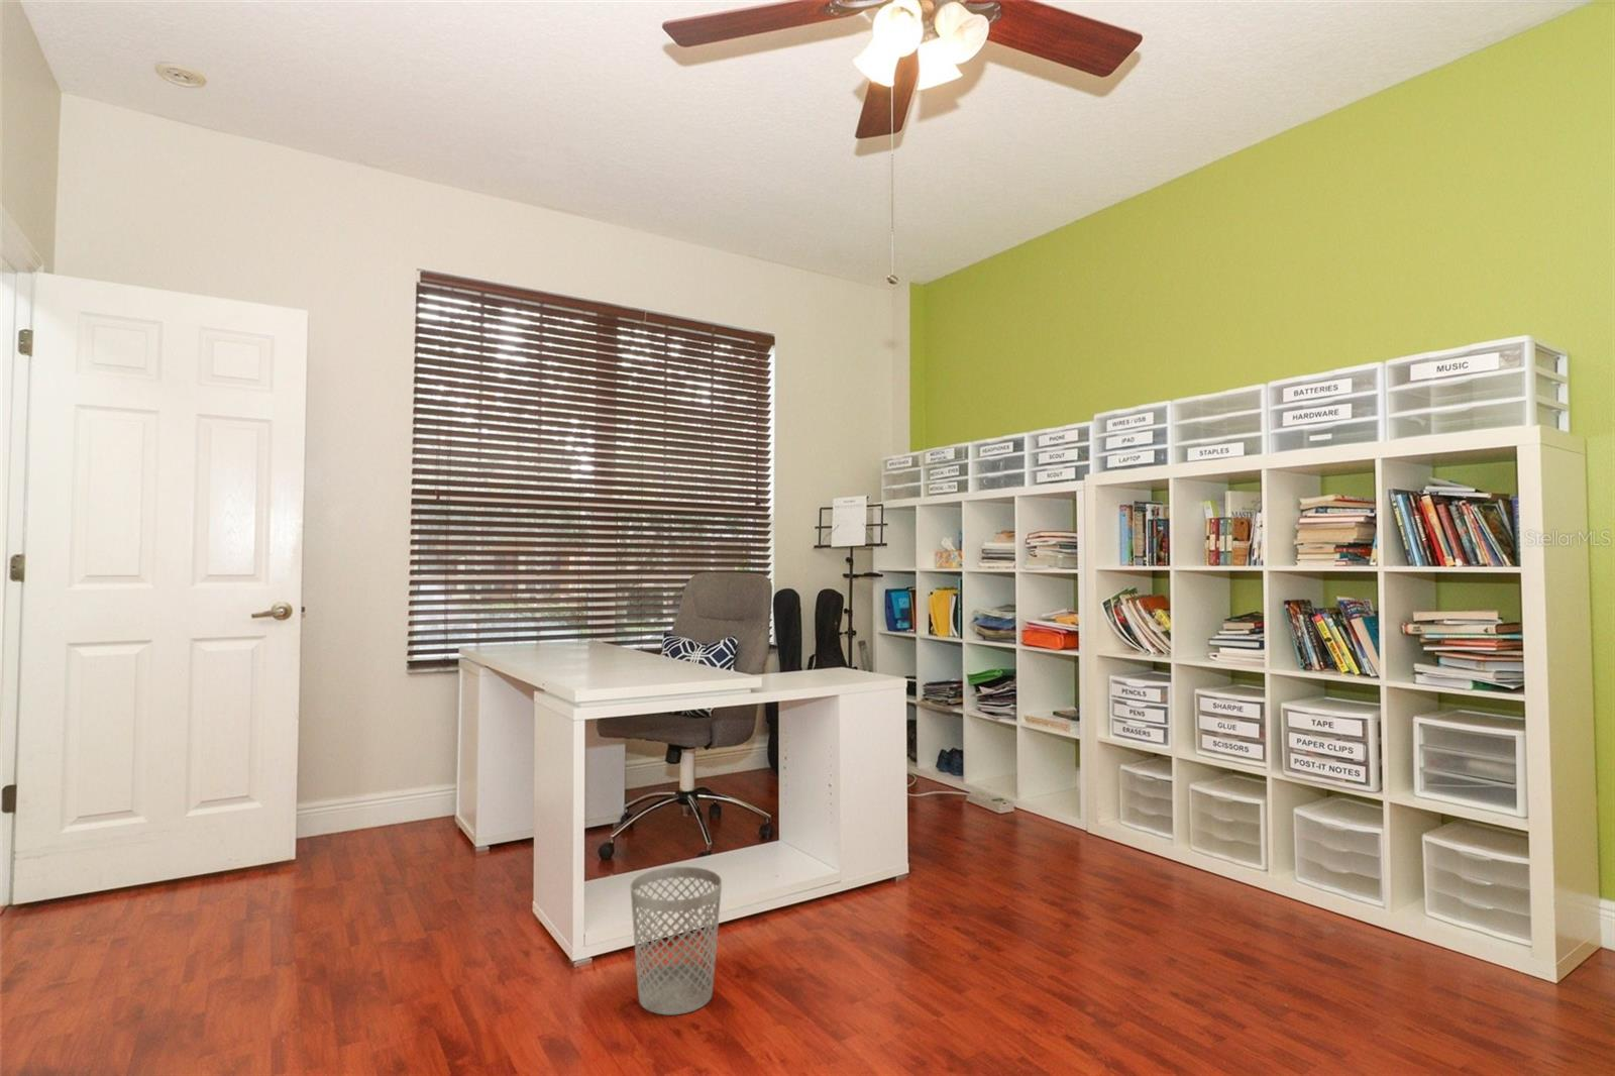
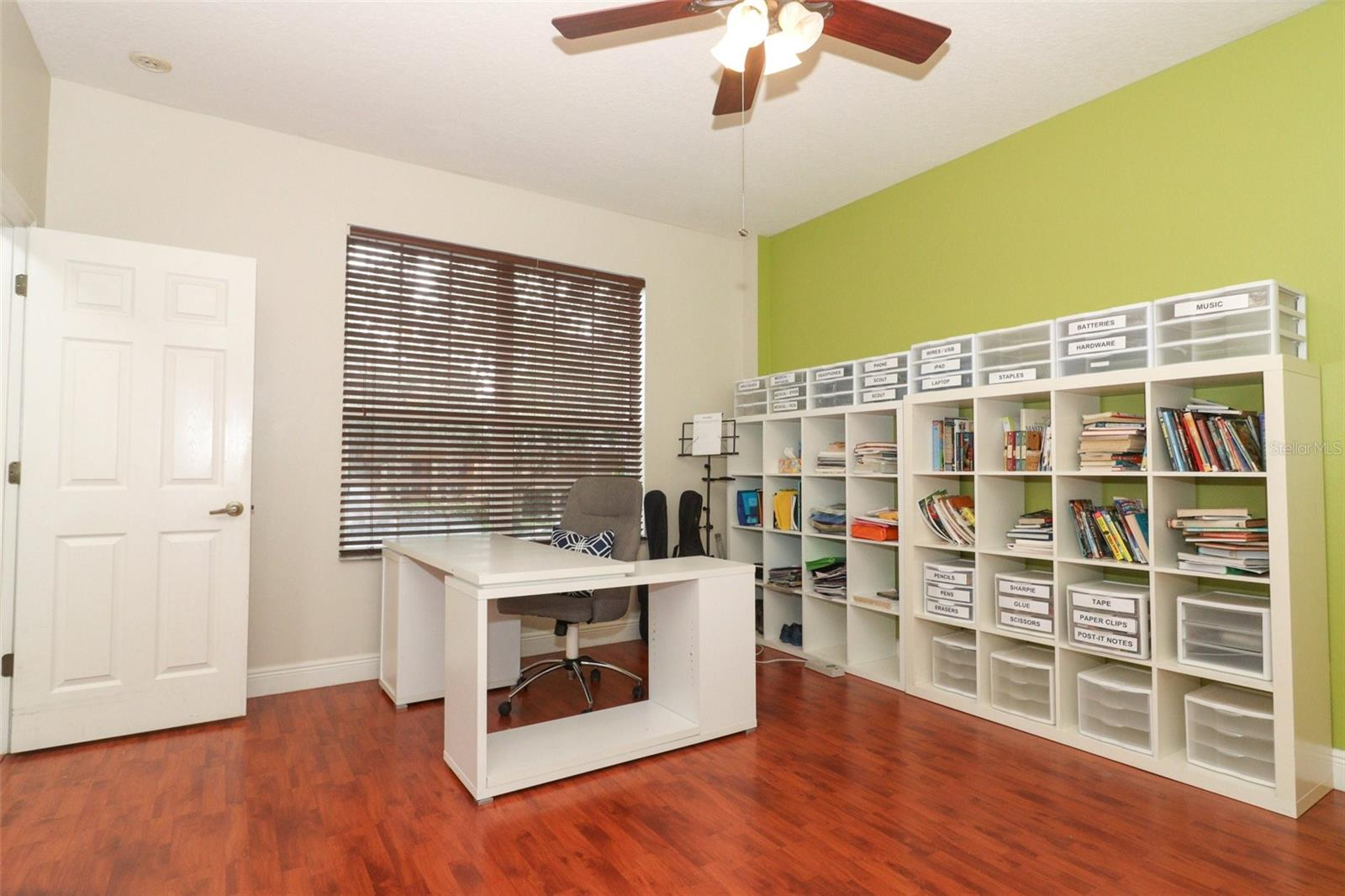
- wastebasket [629,866,723,1016]
